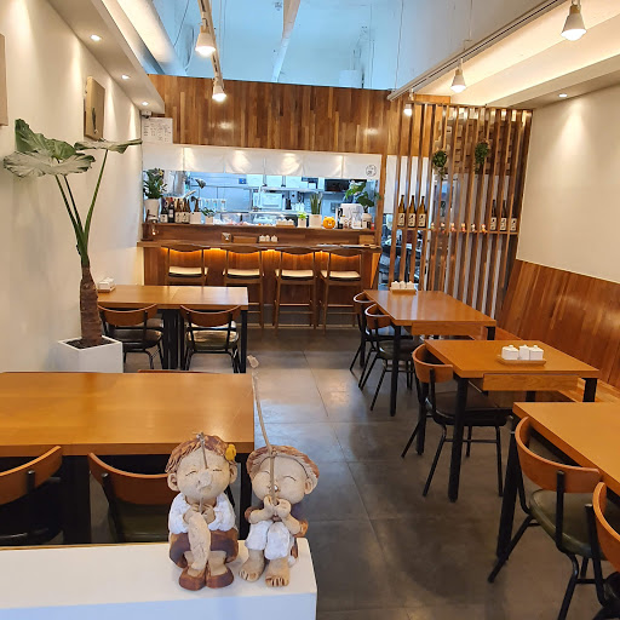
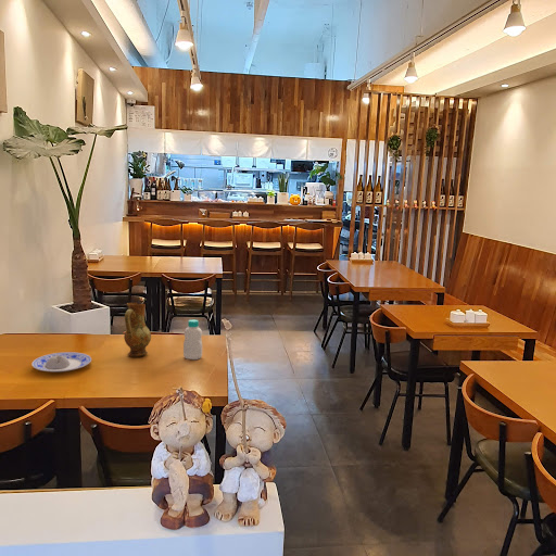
+ ceramic jug [123,301,152,357]
+ bottle [182,318,203,361]
+ plate [30,351,92,372]
